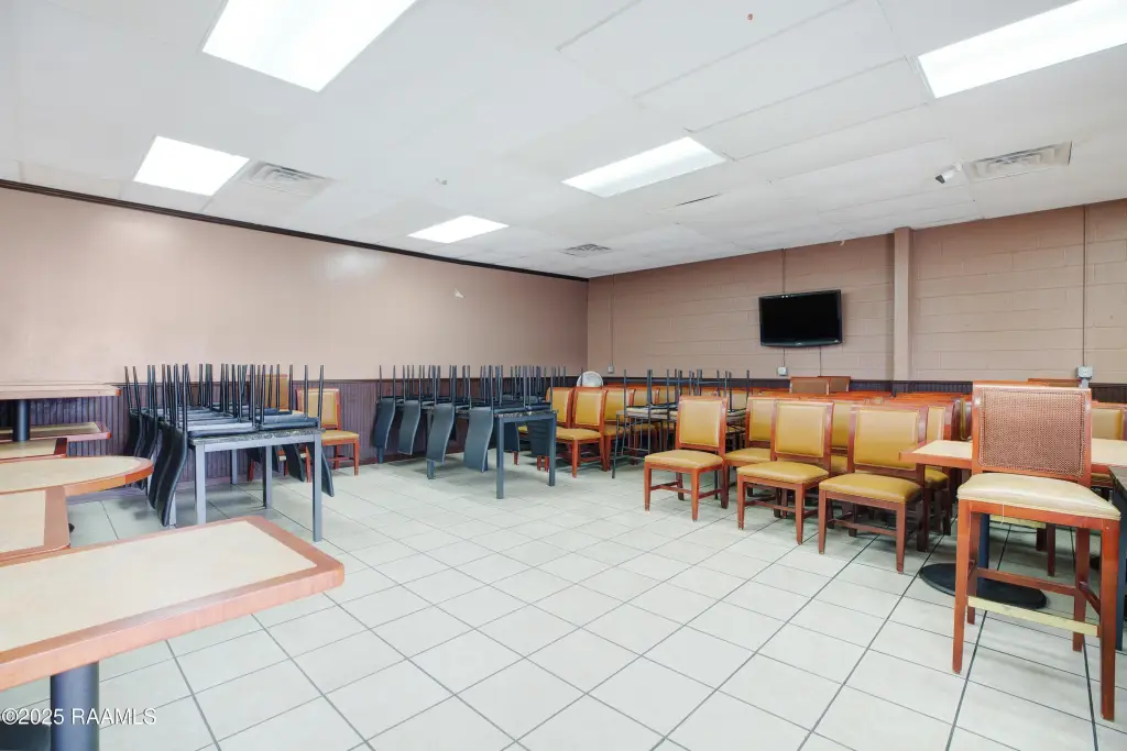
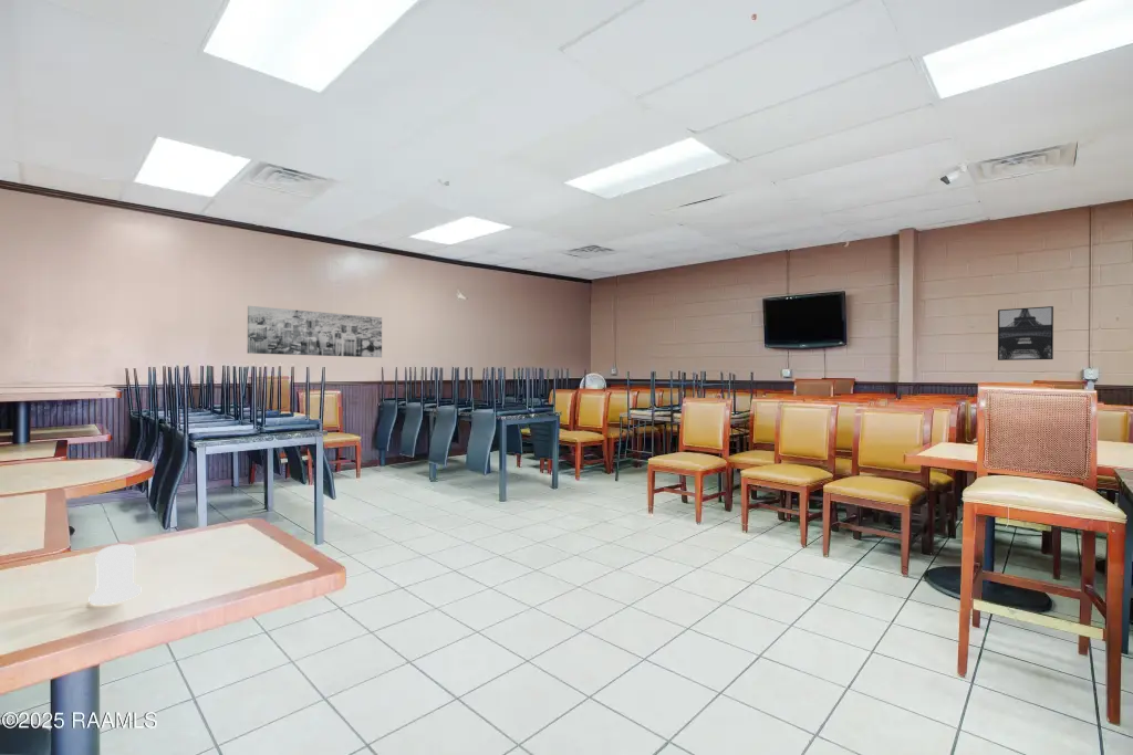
+ wall art [247,305,383,358]
+ salt shaker [89,544,142,606]
+ wall art [997,305,1054,361]
